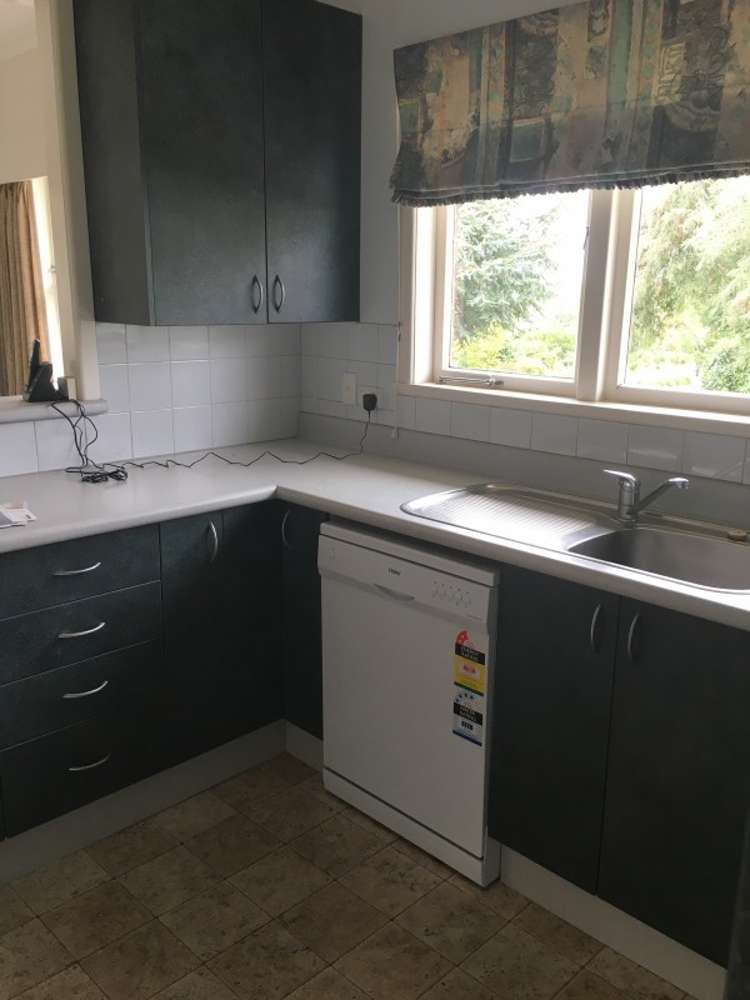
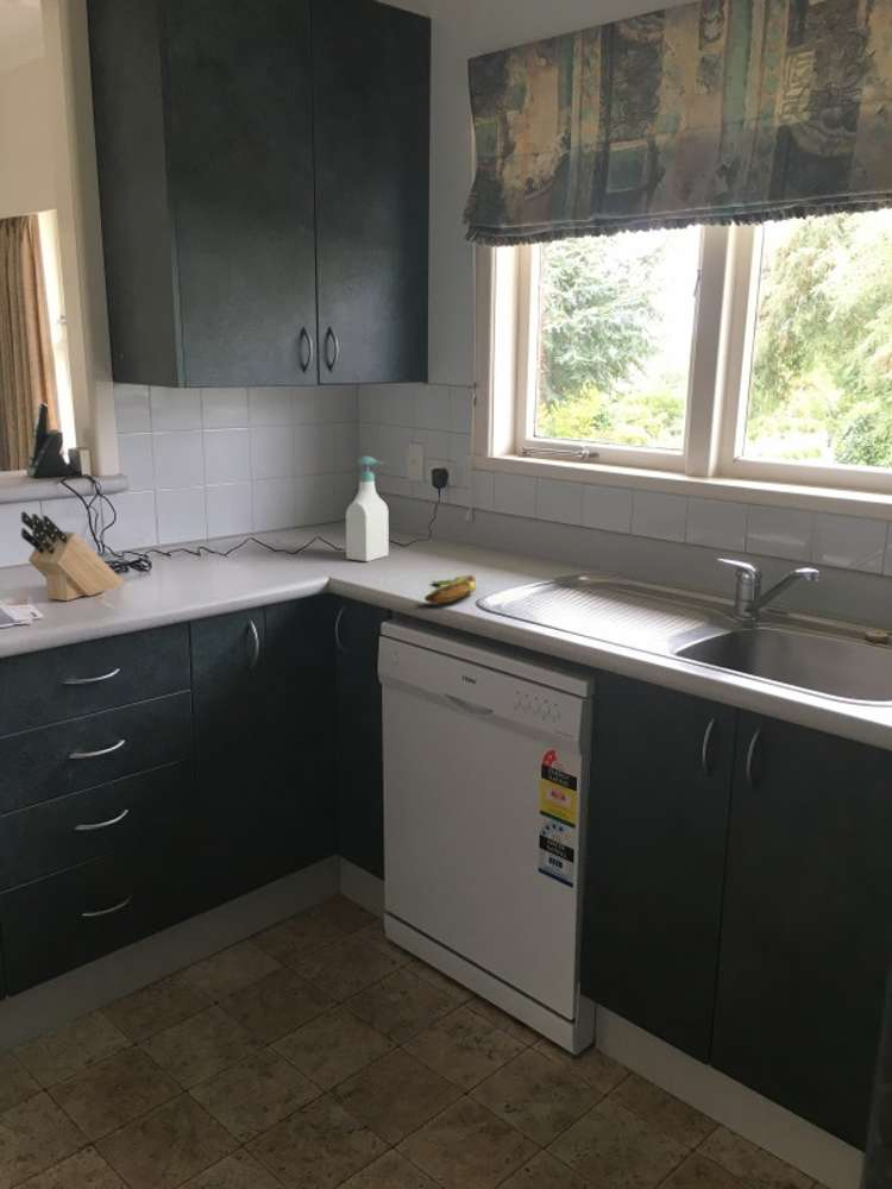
+ banana [423,574,478,605]
+ soap bottle [345,455,390,562]
+ knife block [20,510,126,602]
